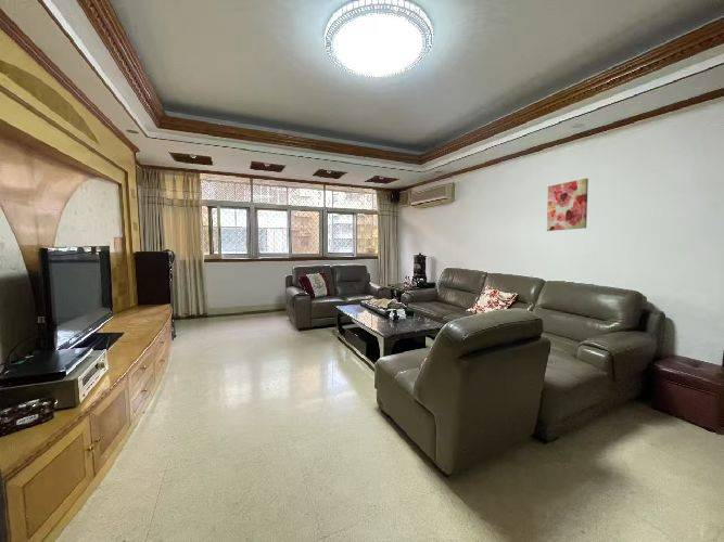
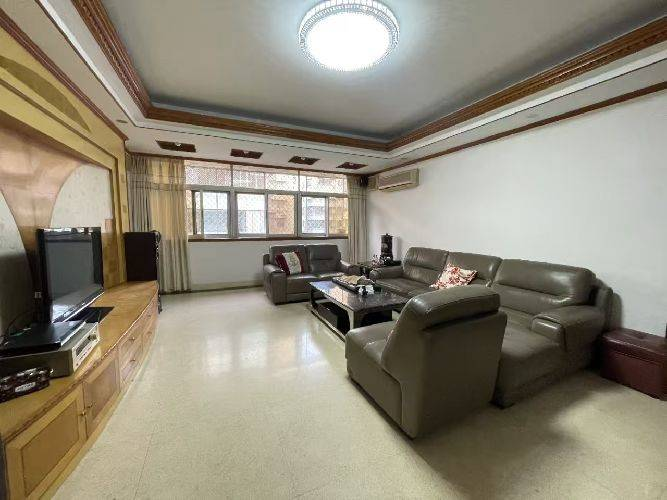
- wall art [546,178,589,232]
